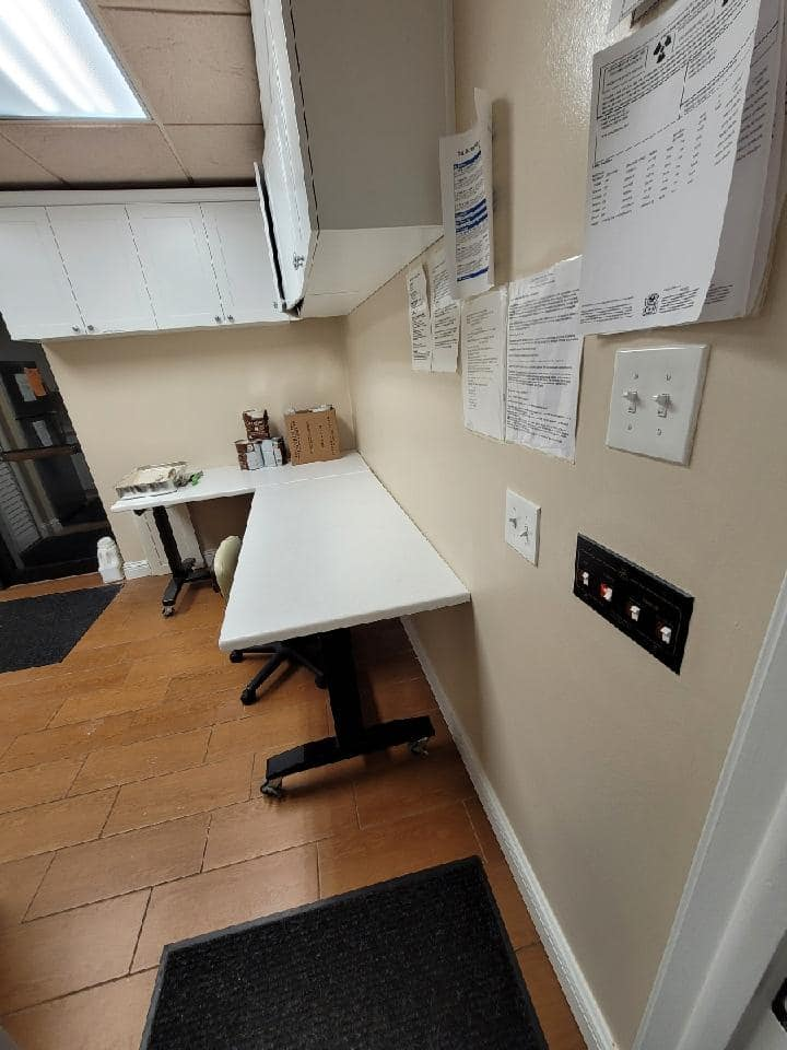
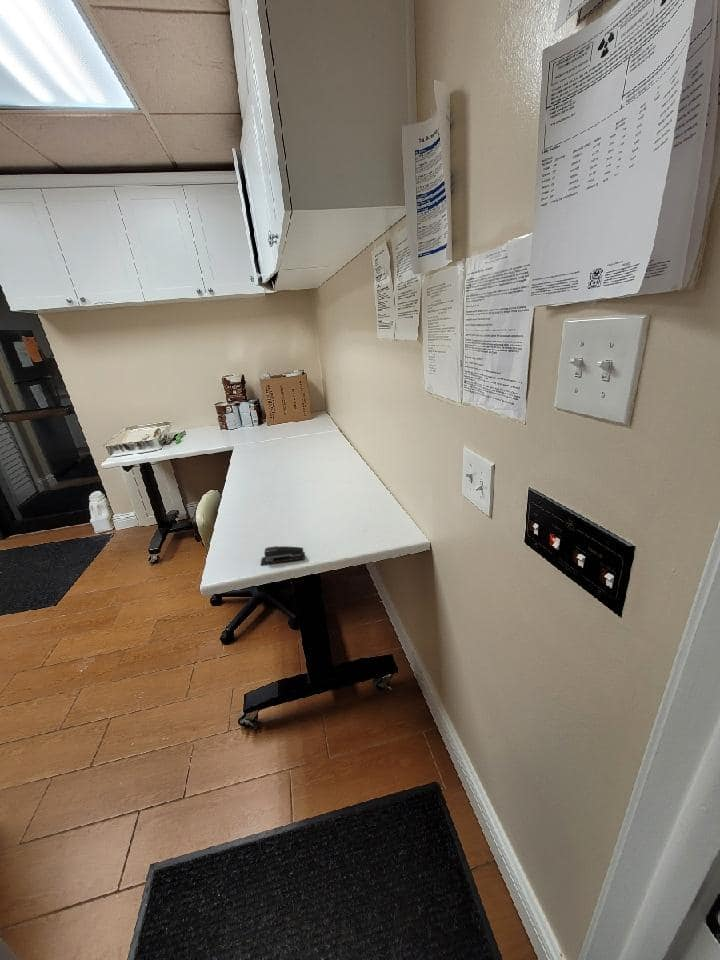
+ stapler [260,545,306,567]
